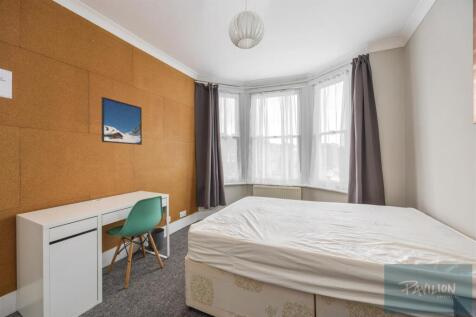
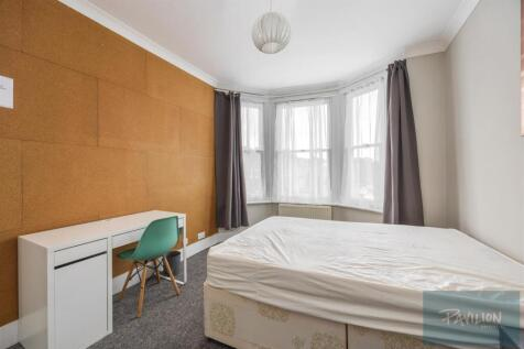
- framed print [100,96,143,146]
